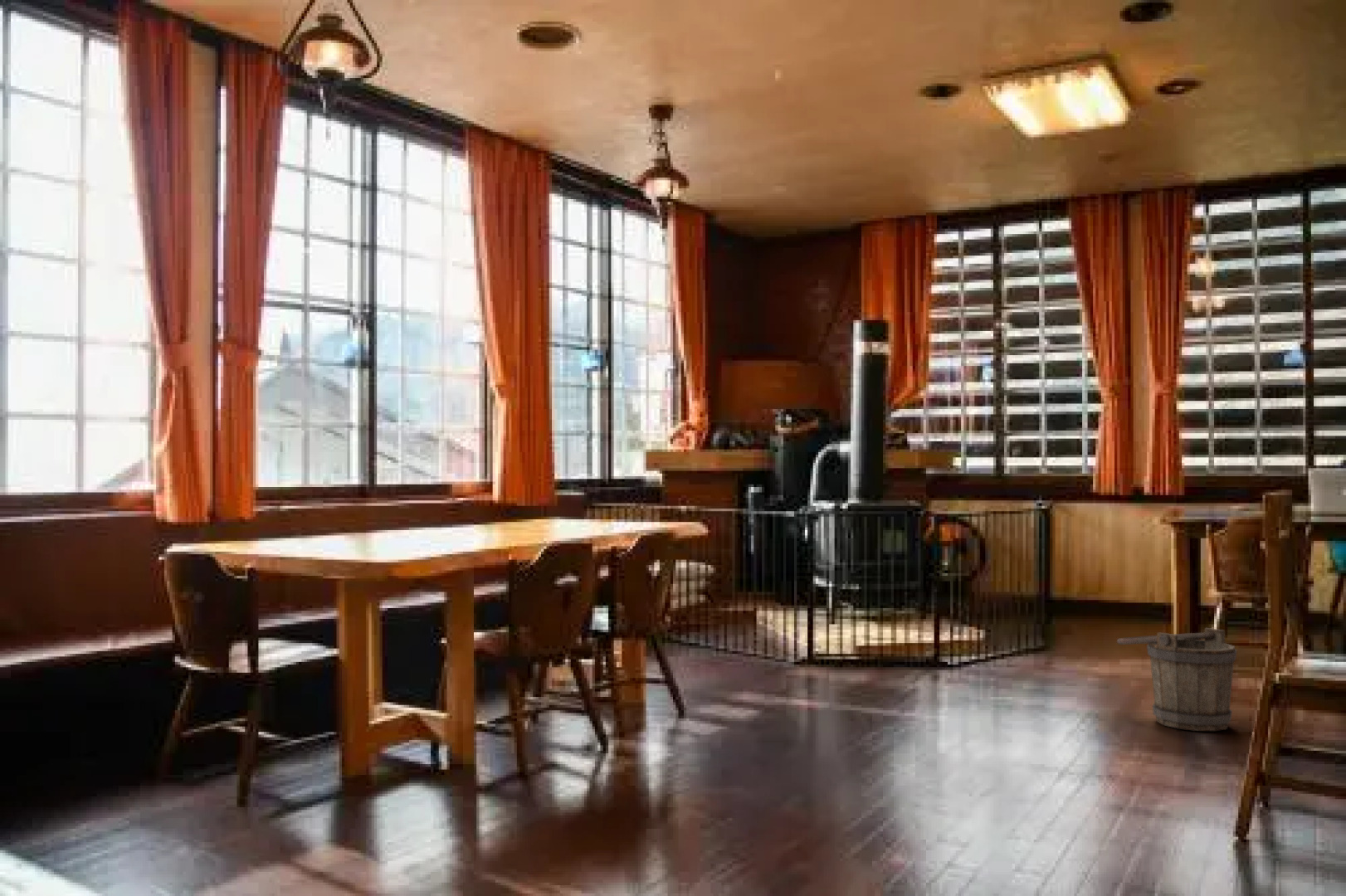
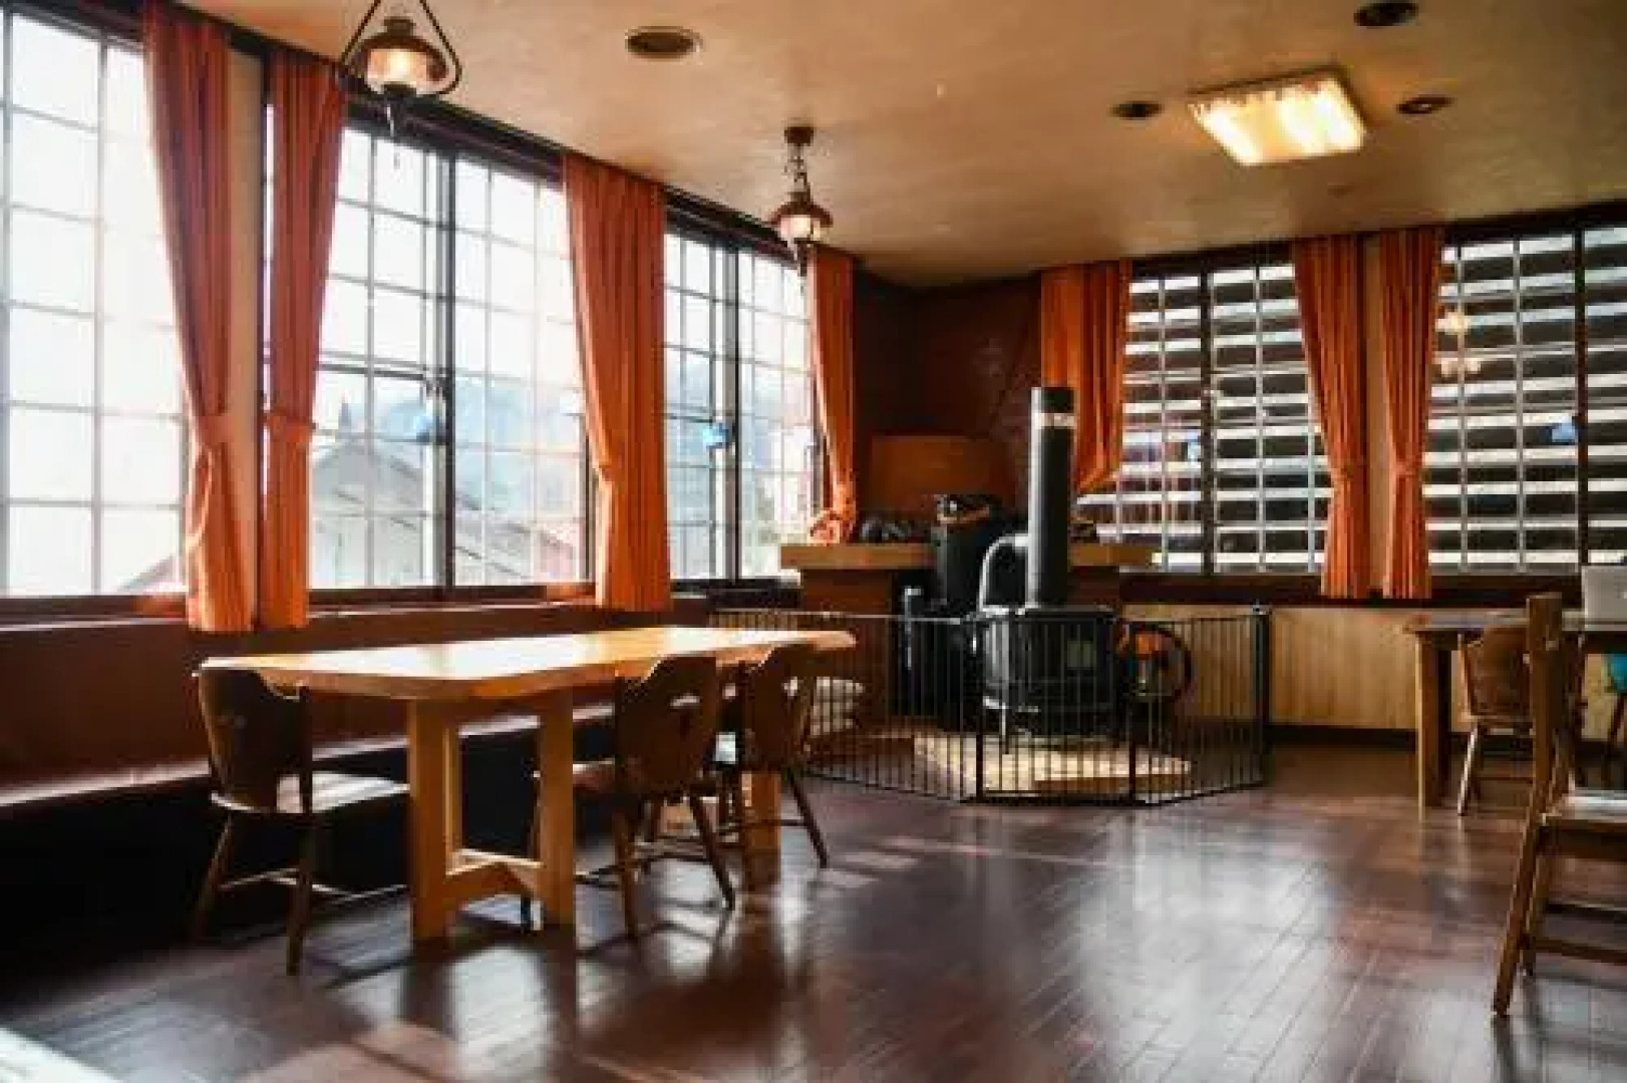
- bucket [1116,627,1238,732]
